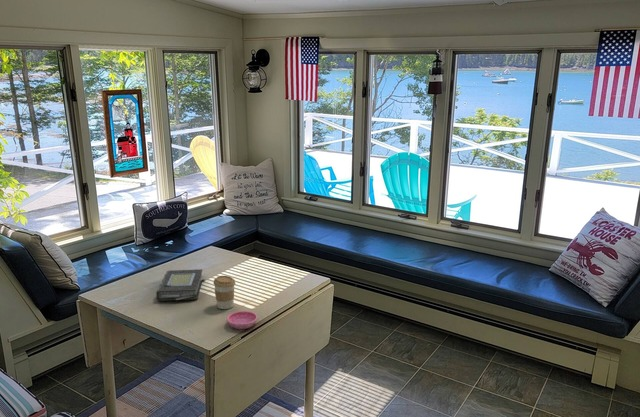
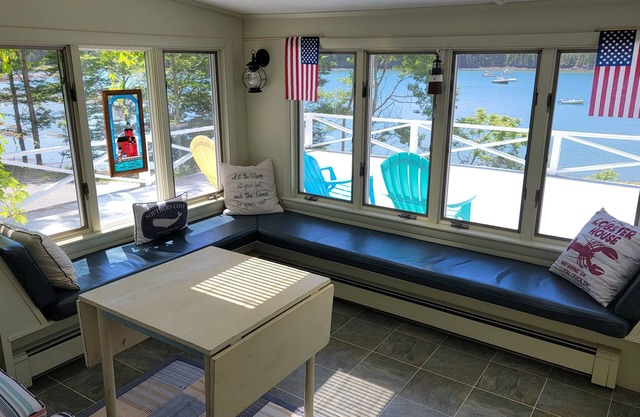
- book [155,268,207,302]
- coffee cup [213,275,236,310]
- saucer [226,310,259,330]
